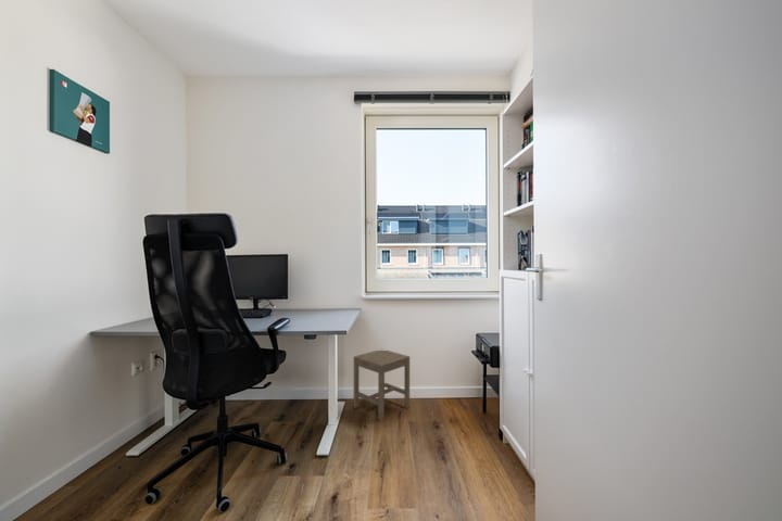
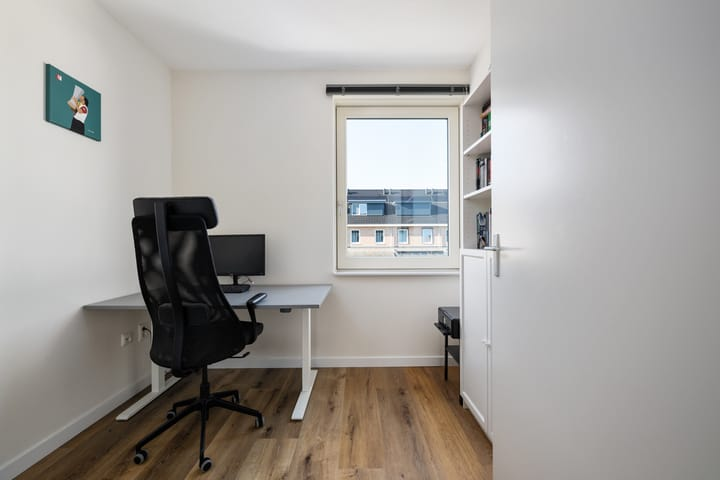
- stool [353,350,411,421]
